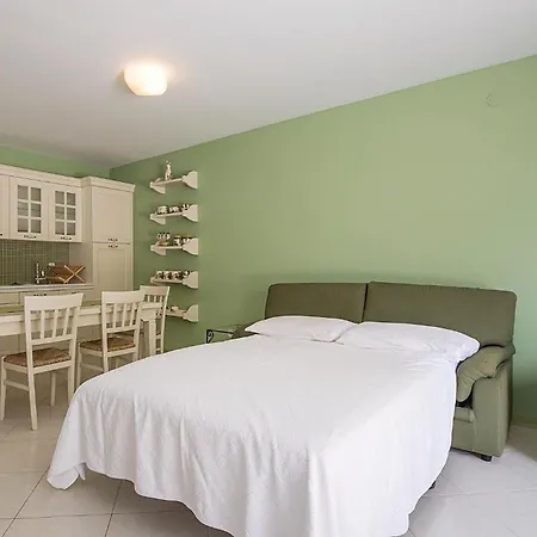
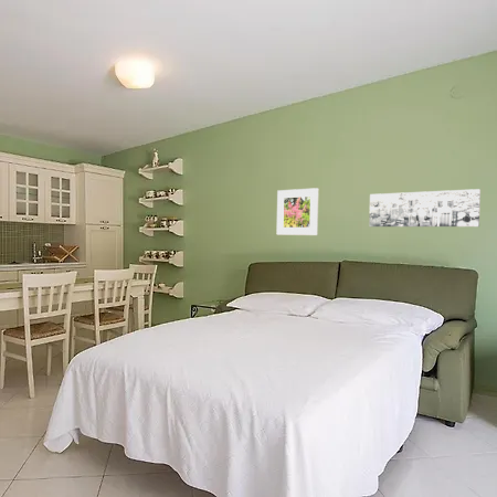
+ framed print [276,187,319,236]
+ wall art [368,188,482,228]
